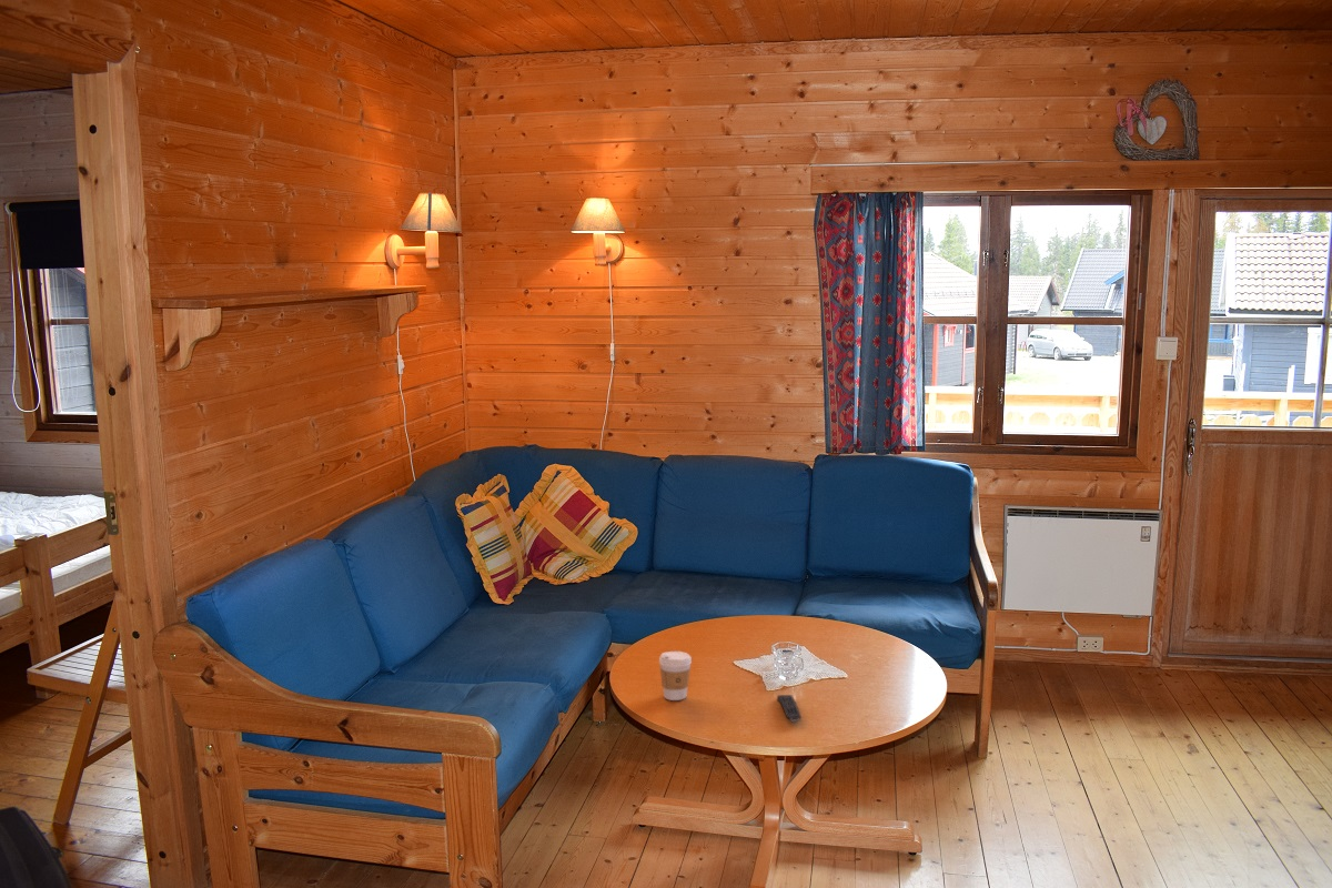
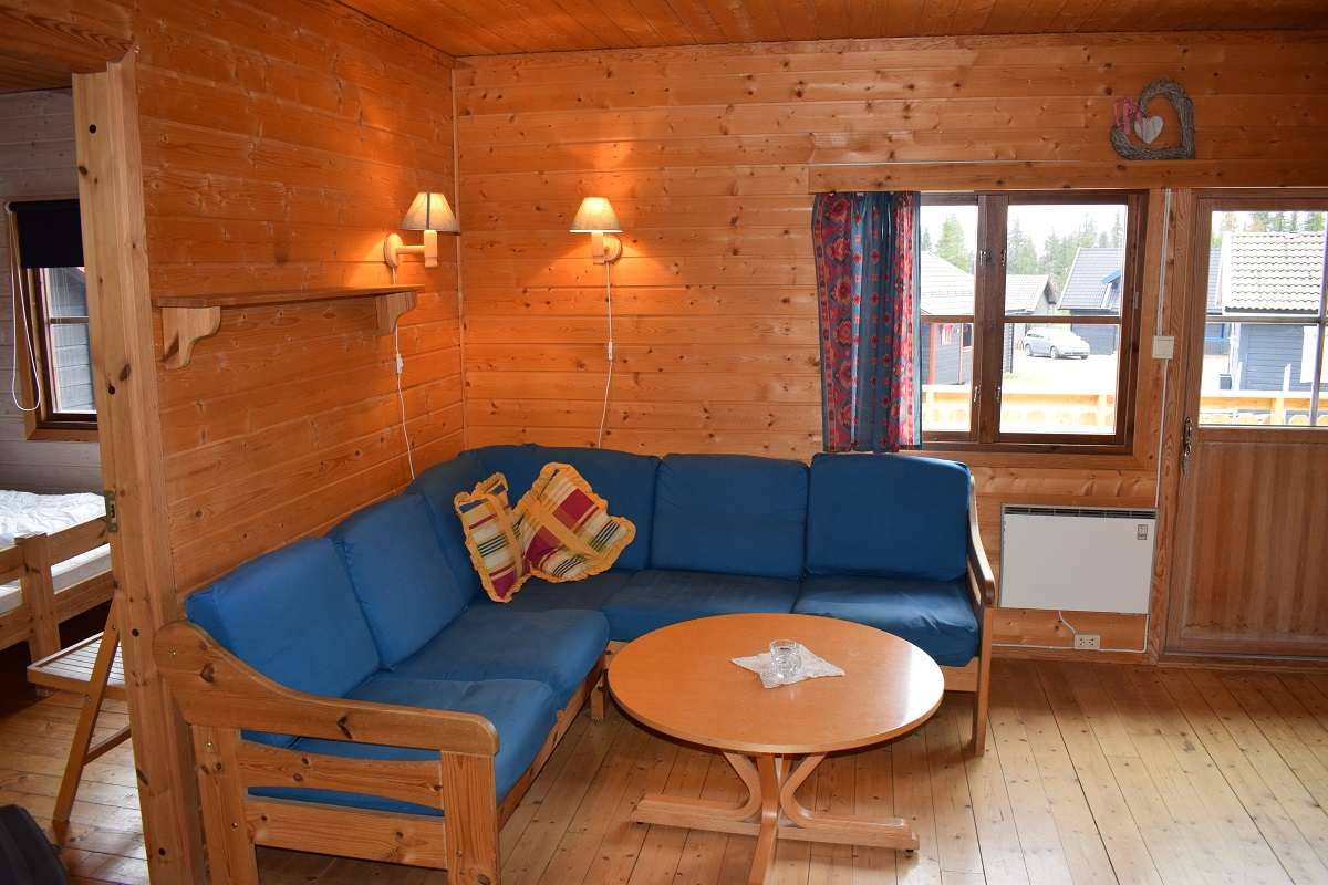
- remote control [776,694,803,724]
- coffee cup [658,650,693,702]
